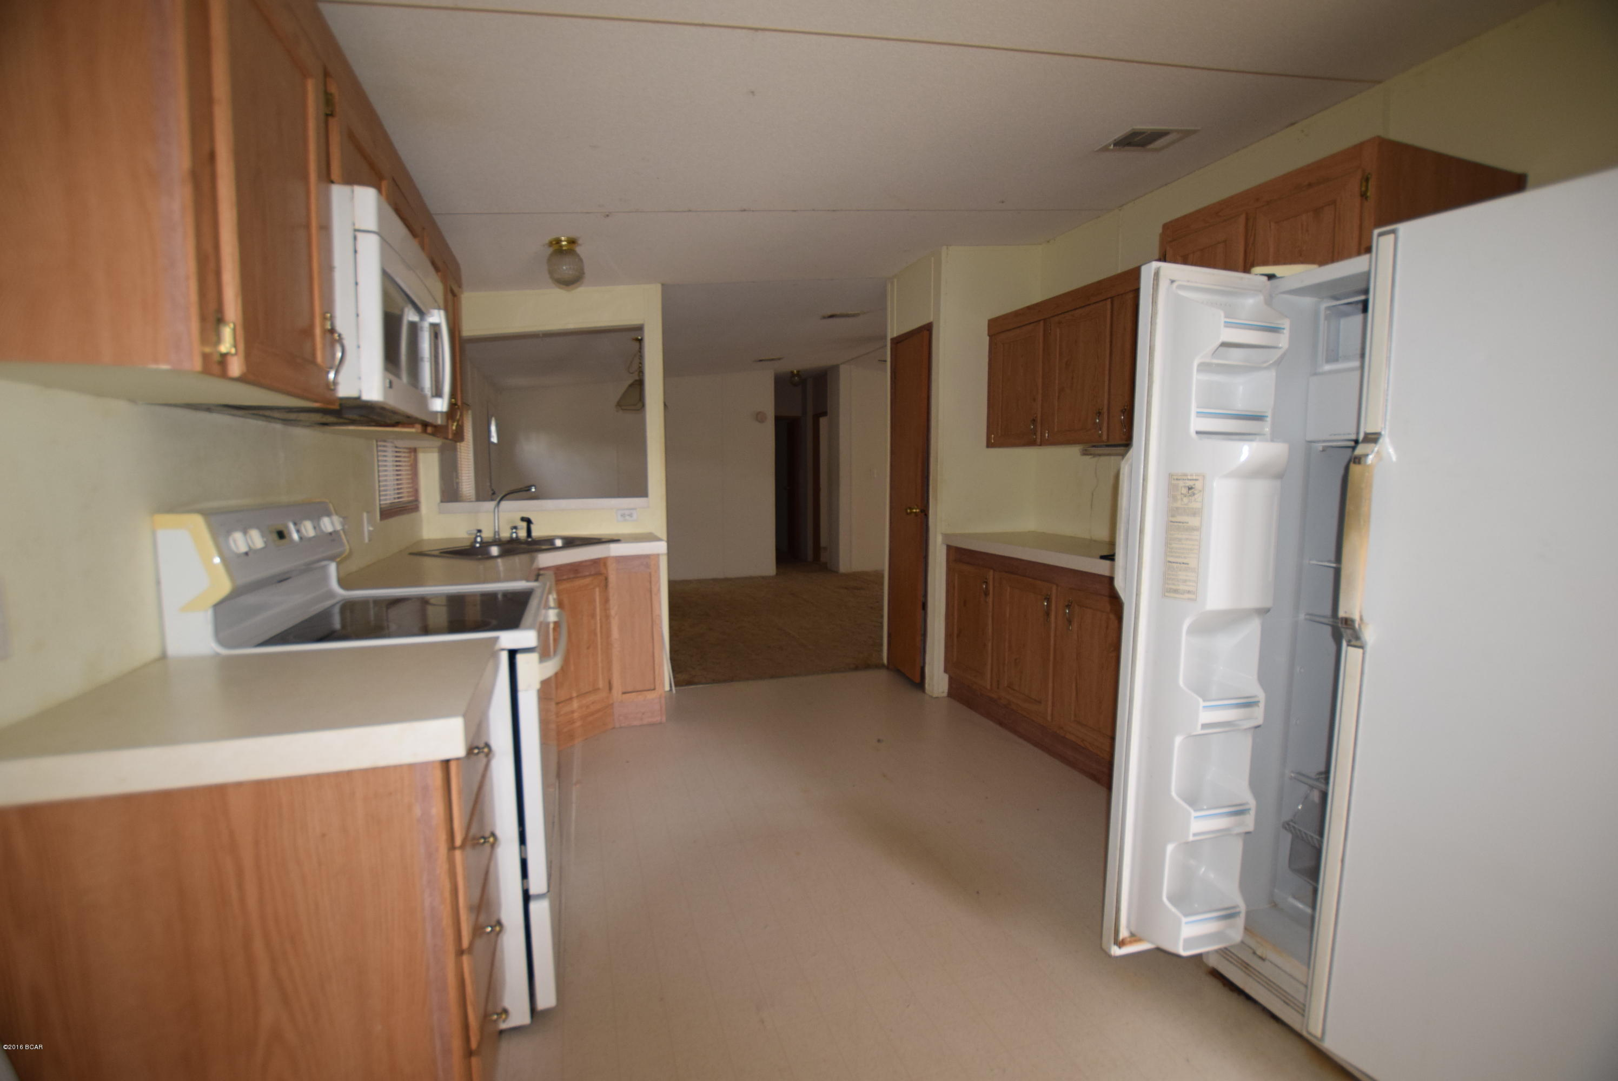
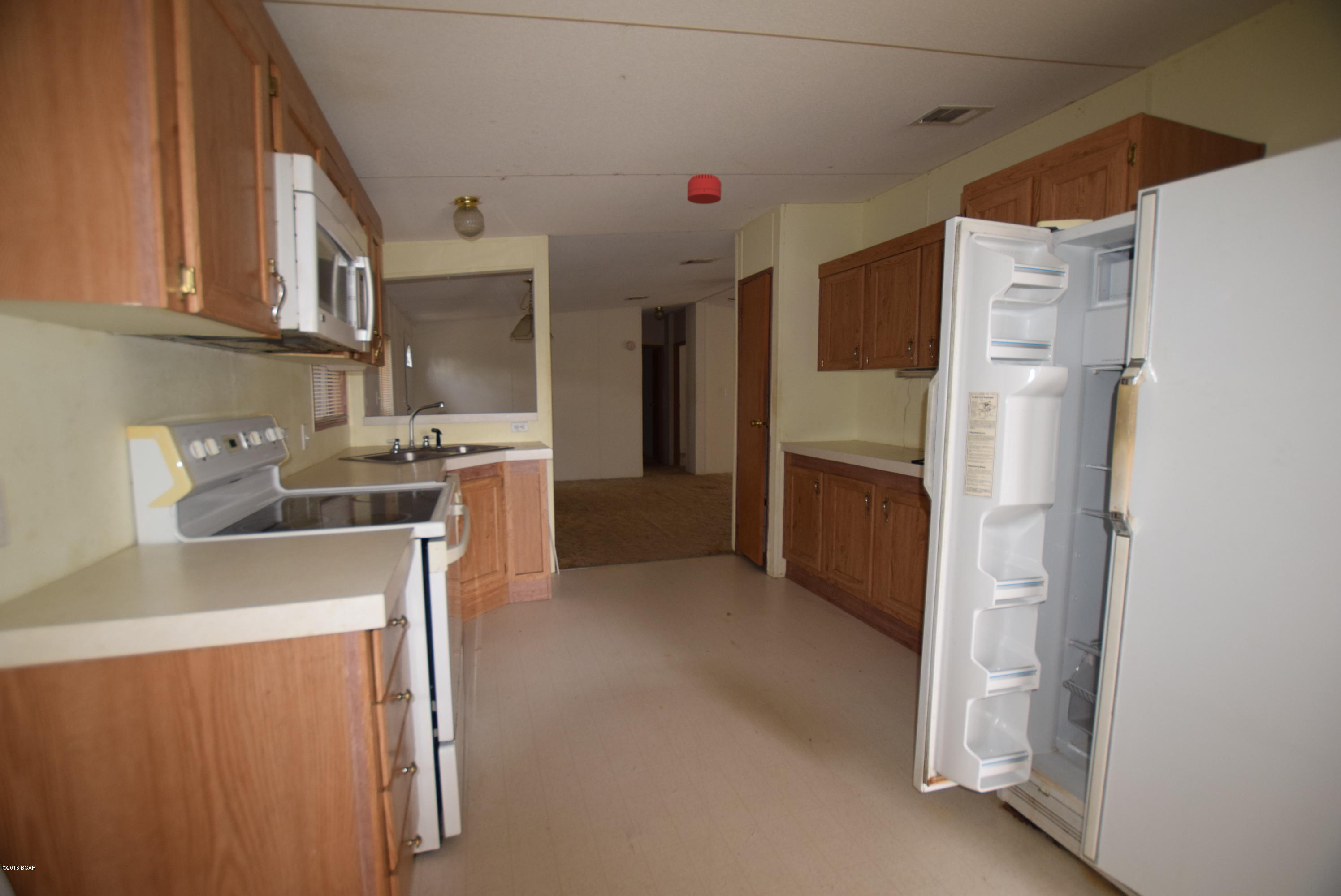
+ smoke detector [687,174,722,205]
